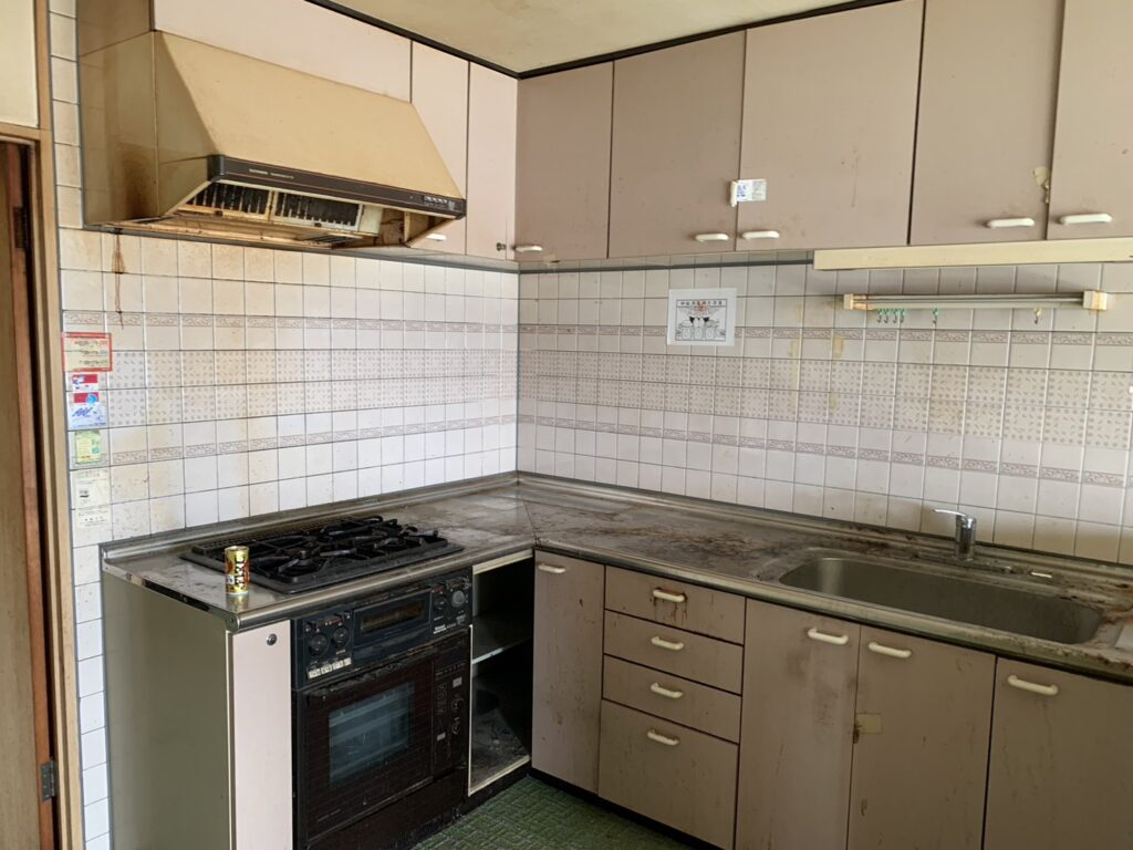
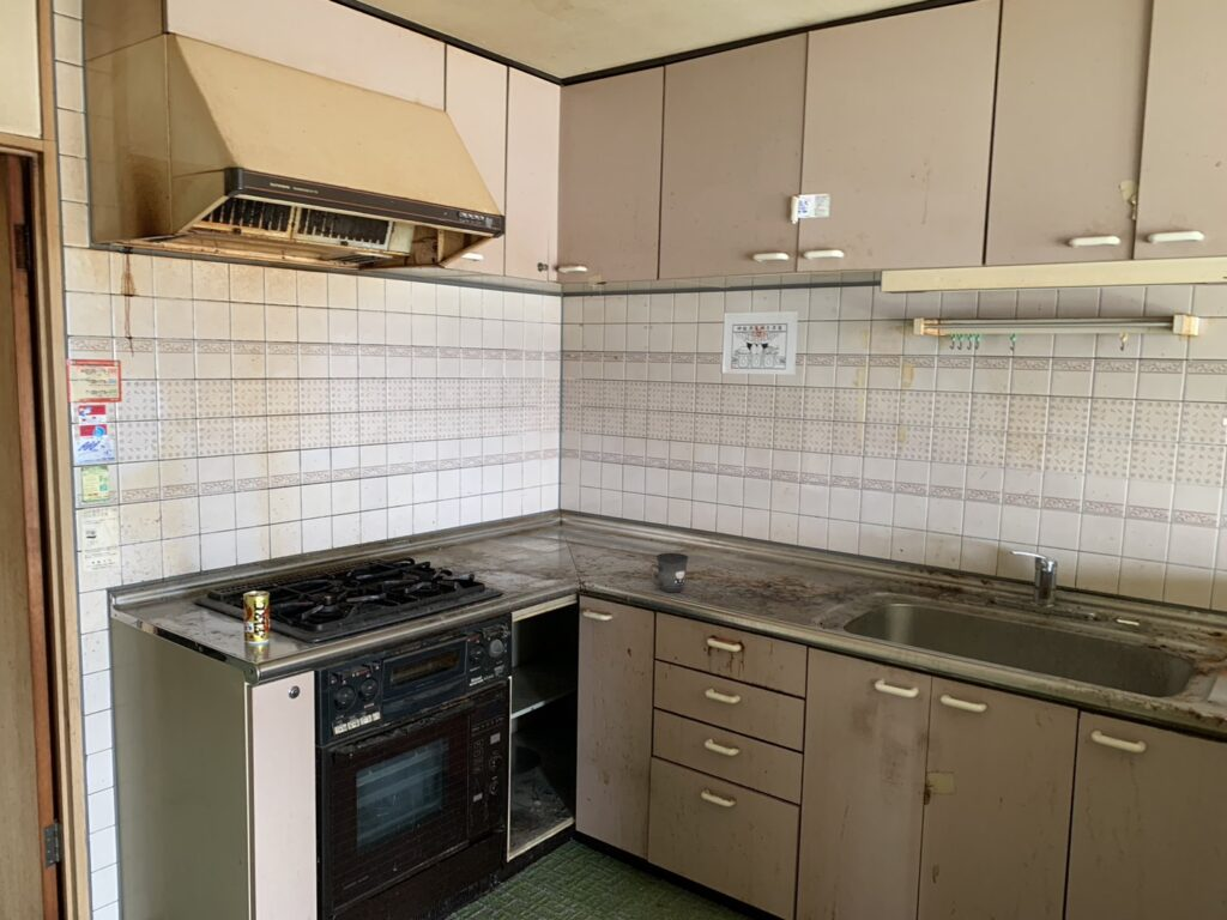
+ mug [648,552,690,593]
